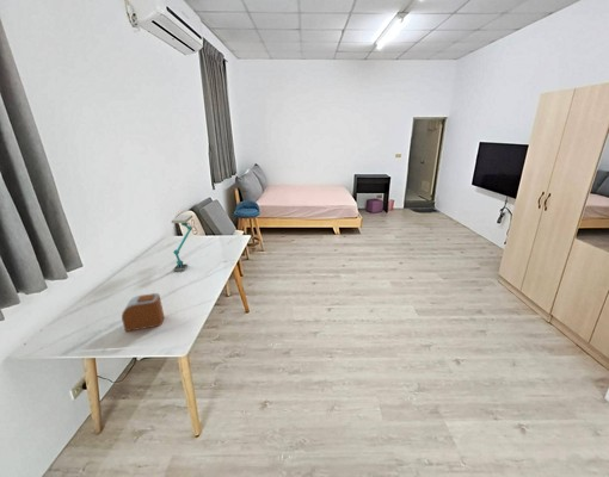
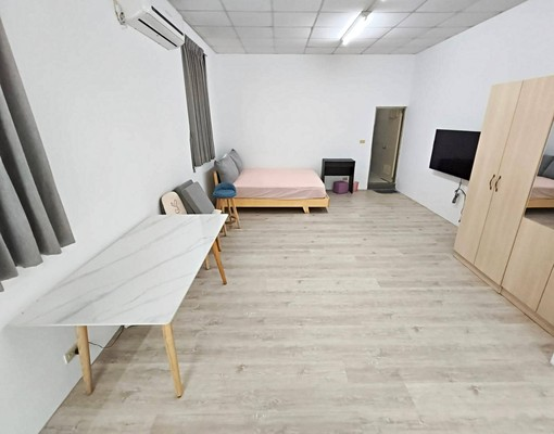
- alarm clock [121,292,166,333]
- desk lamp [171,213,193,272]
